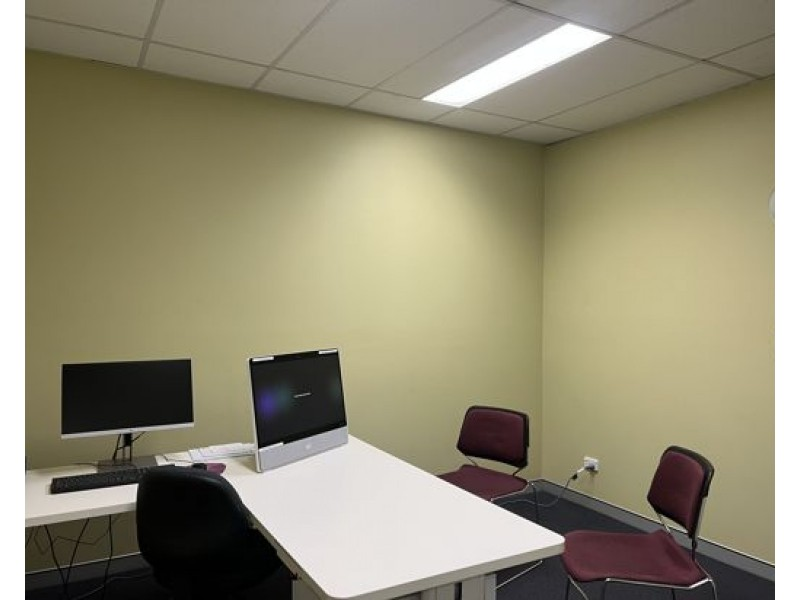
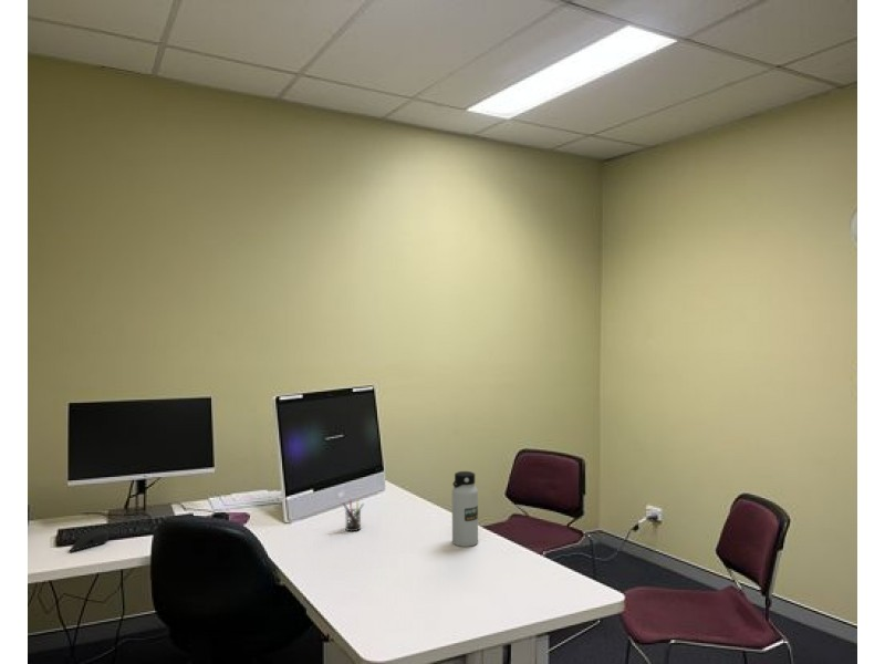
+ pen holder [342,497,365,532]
+ computer mouse [67,528,110,552]
+ water bottle [451,470,479,548]
